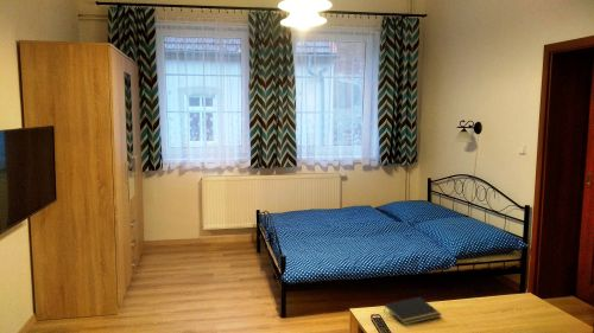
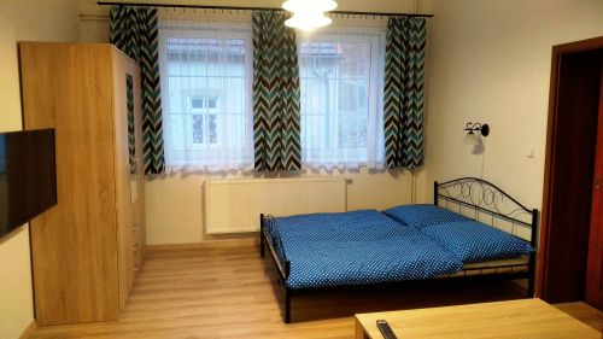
- notepad [383,296,442,326]
